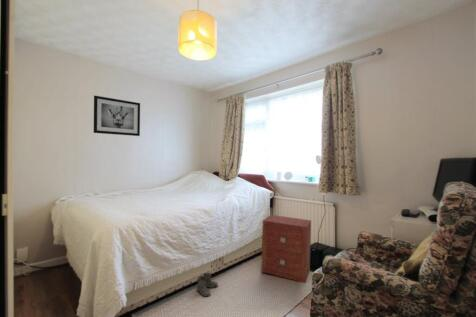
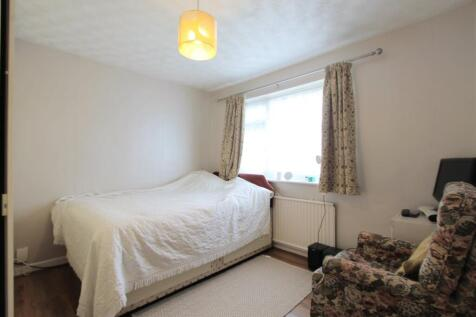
- wall art [93,95,141,137]
- boots [196,272,219,298]
- nightstand [260,214,312,284]
